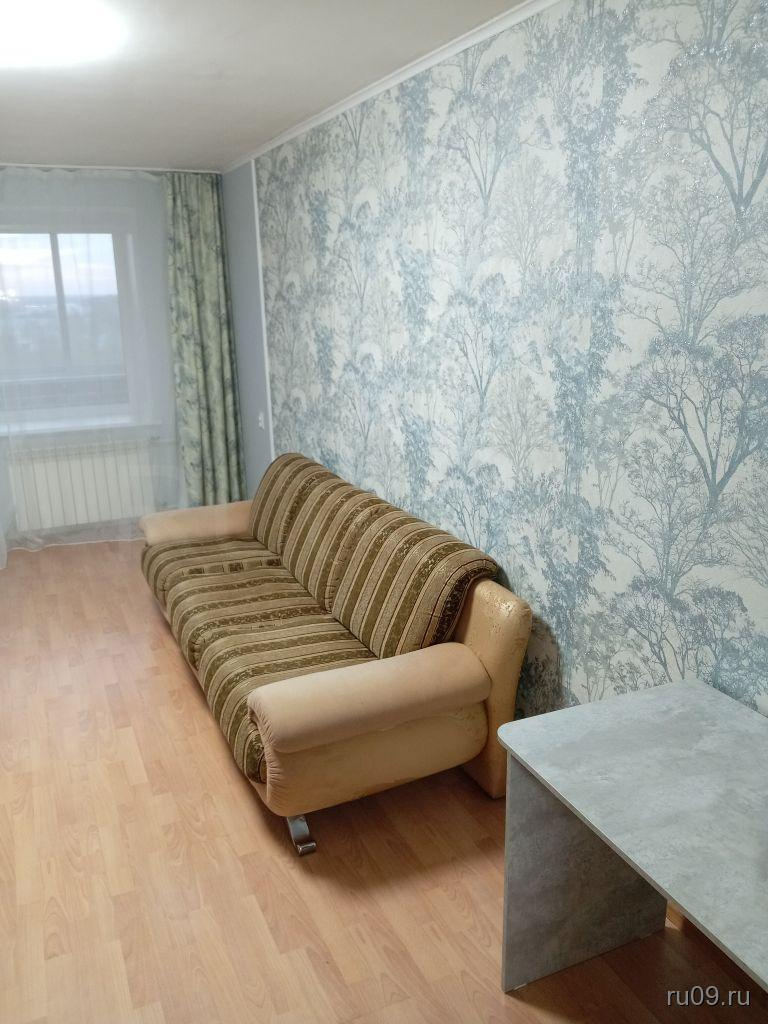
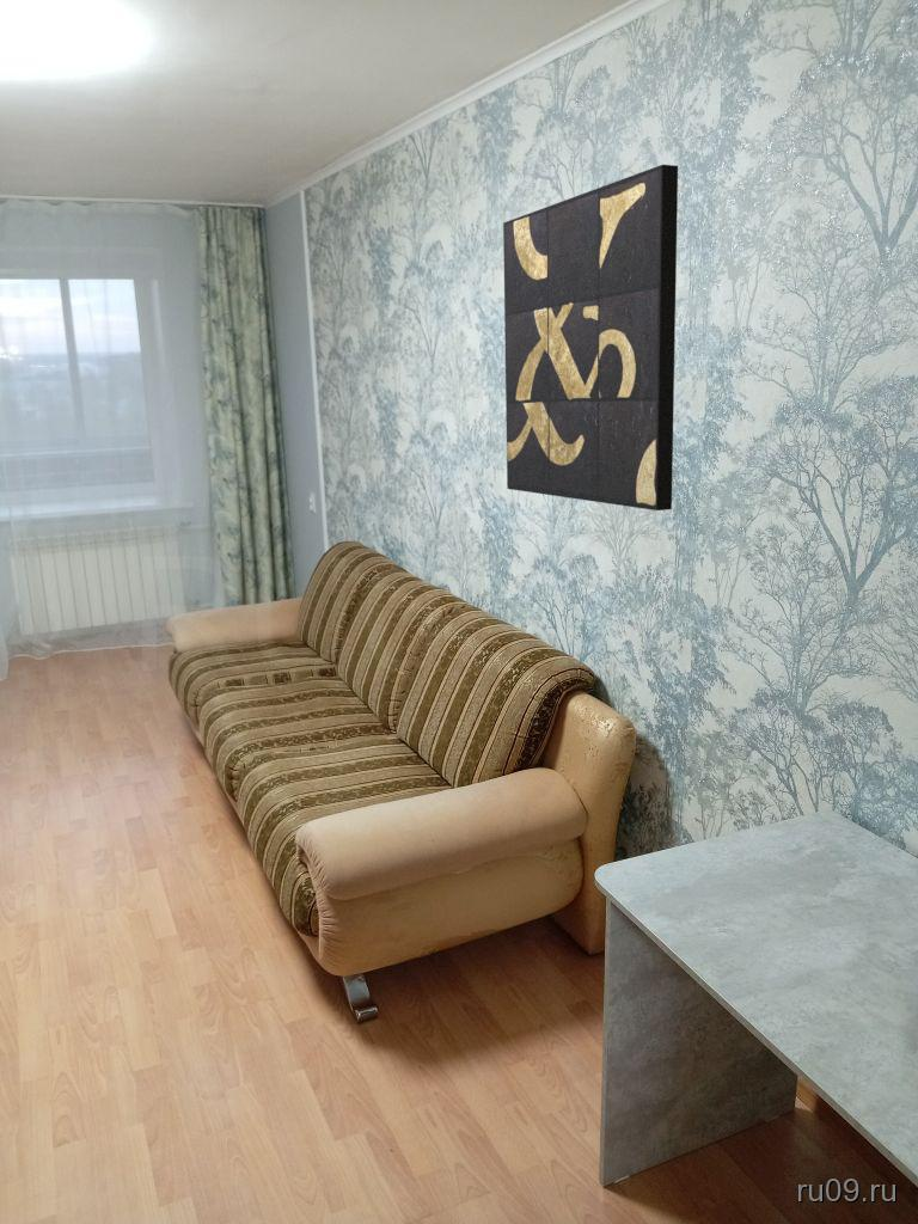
+ wall art [502,164,679,512]
